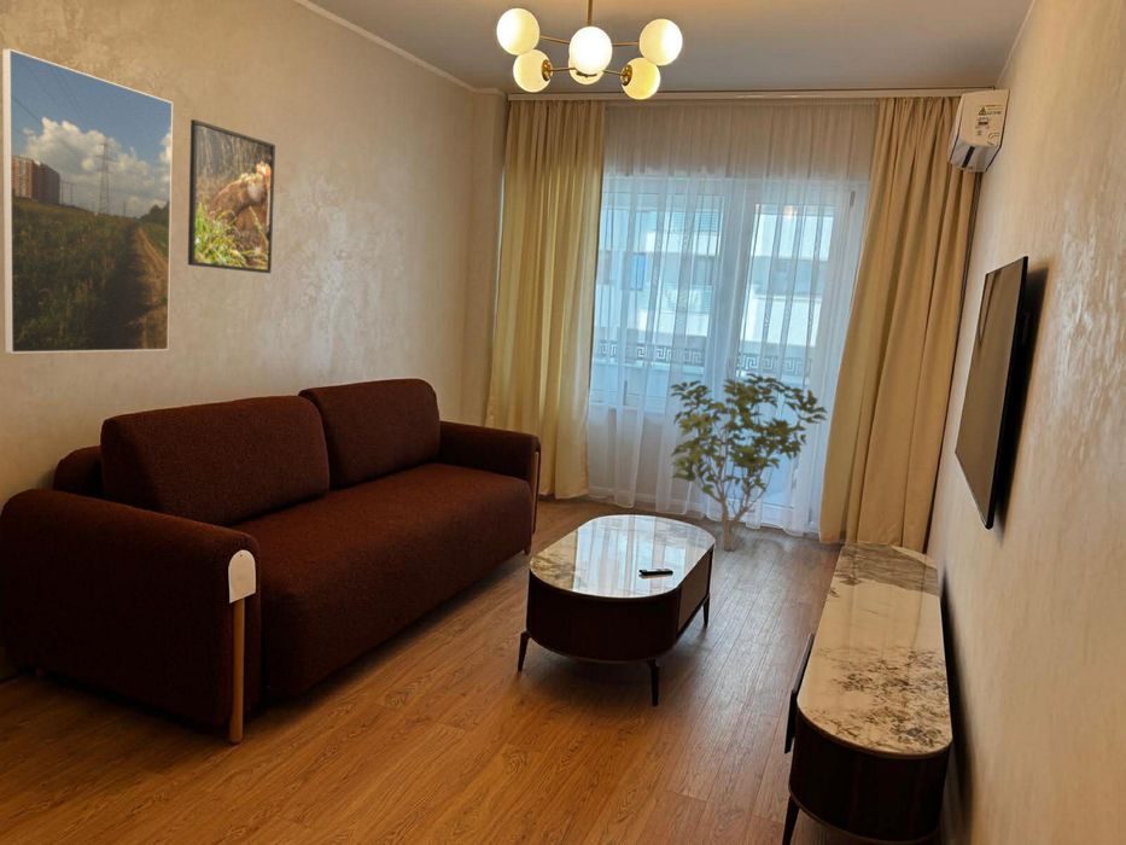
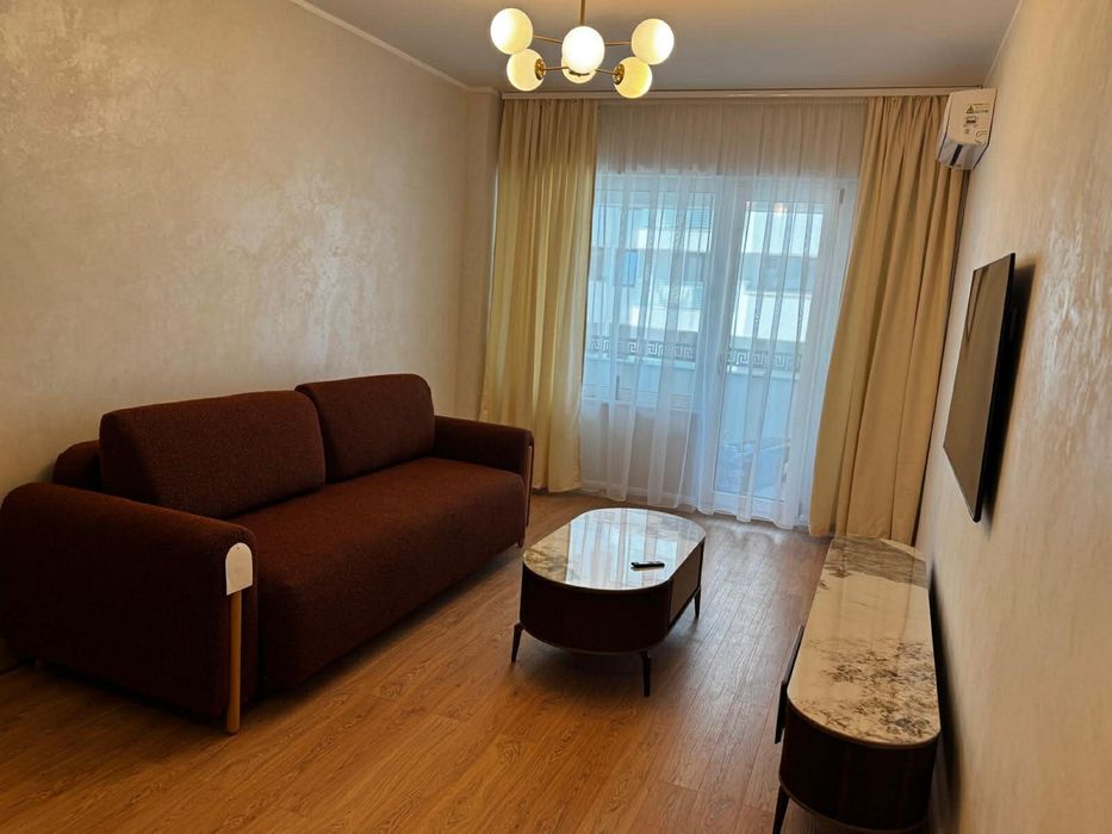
- shrub [669,372,829,552]
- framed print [1,47,174,355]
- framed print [187,118,276,274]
